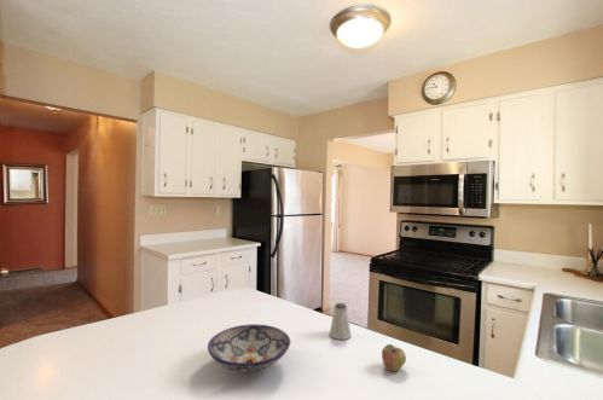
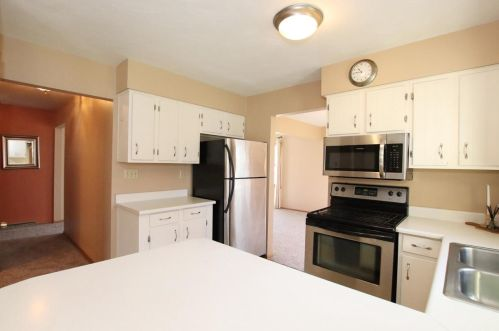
- apple [381,343,407,372]
- bowl [207,323,291,373]
- saltshaker [329,302,352,341]
